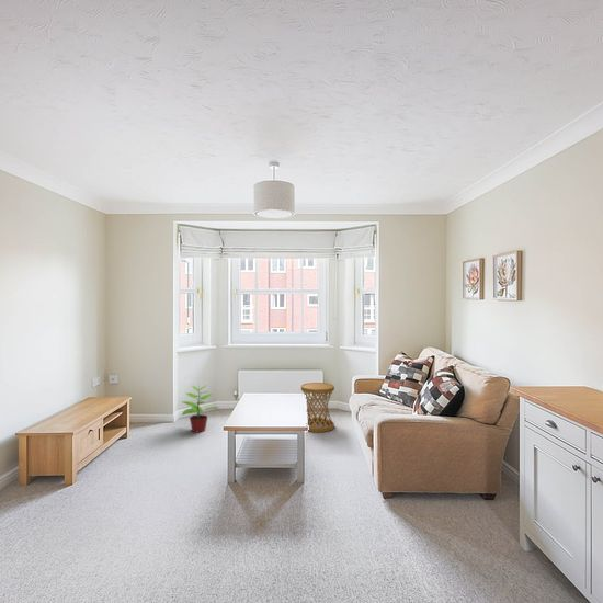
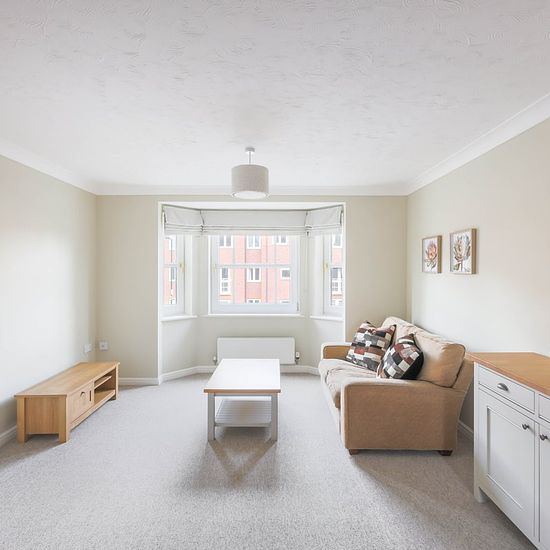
- side table [300,382,335,433]
- potted plant [181,384,219,433]
